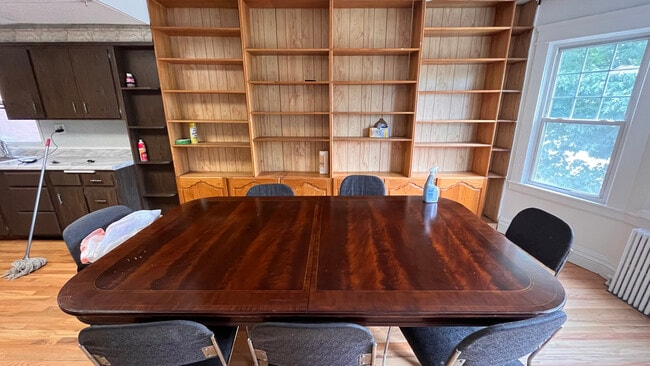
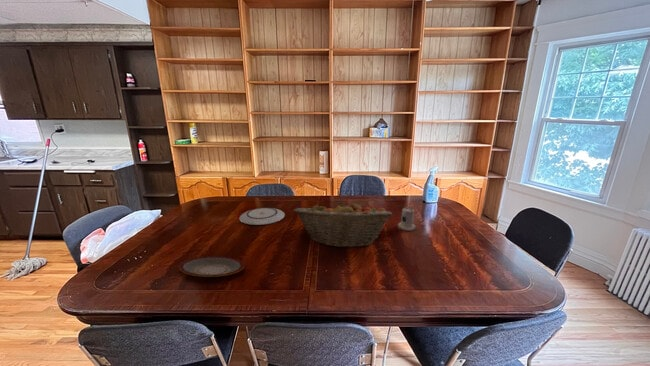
+ fruit basket [293,200,393,249]
+ candle [397,207,417,232]
+ plate [178,255,246,278]
+ plate [238,207,286,226]
